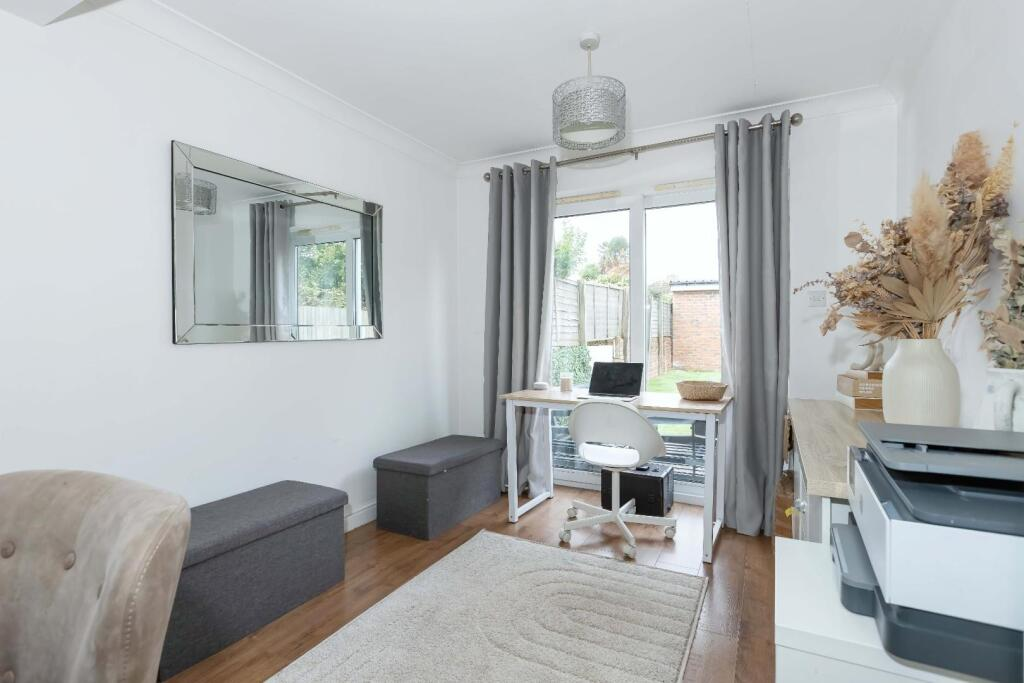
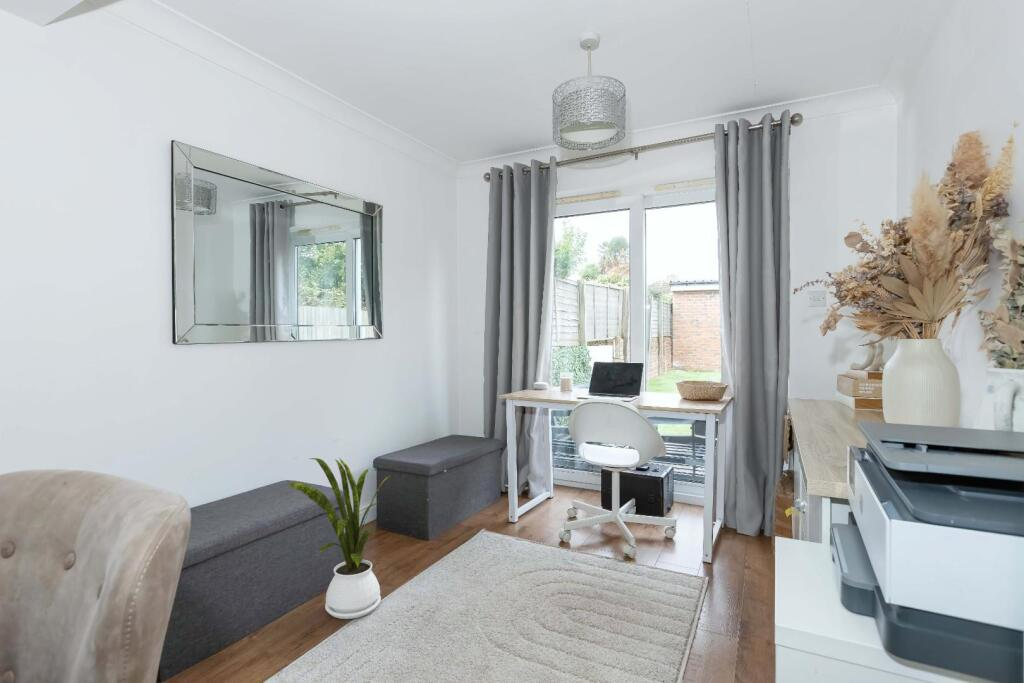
+ house plant [287,457,392,620]
